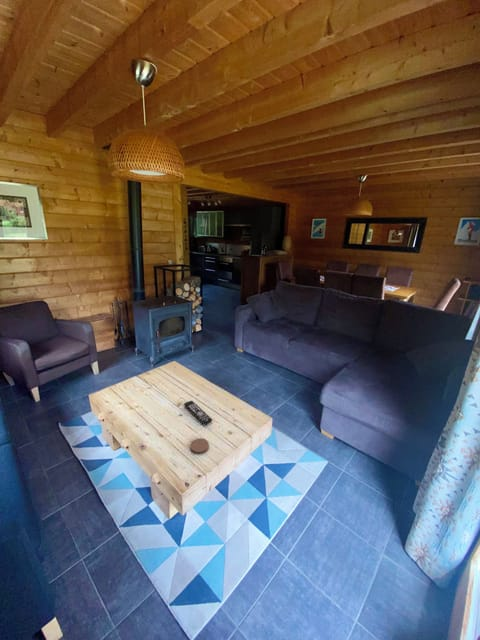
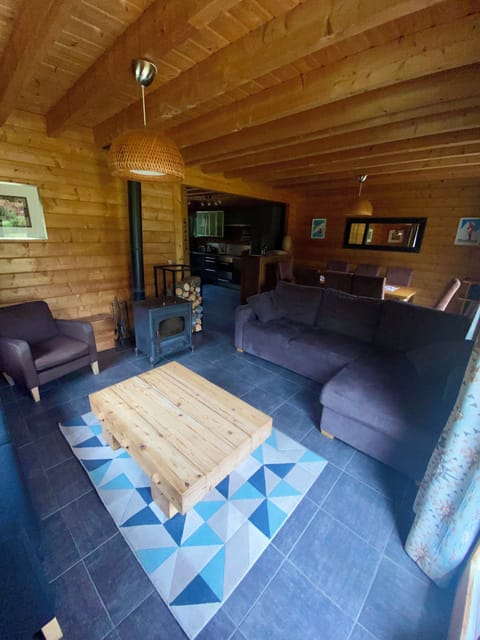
- remote control [183,400,213,426]
- coaster [189,437,210,455]
